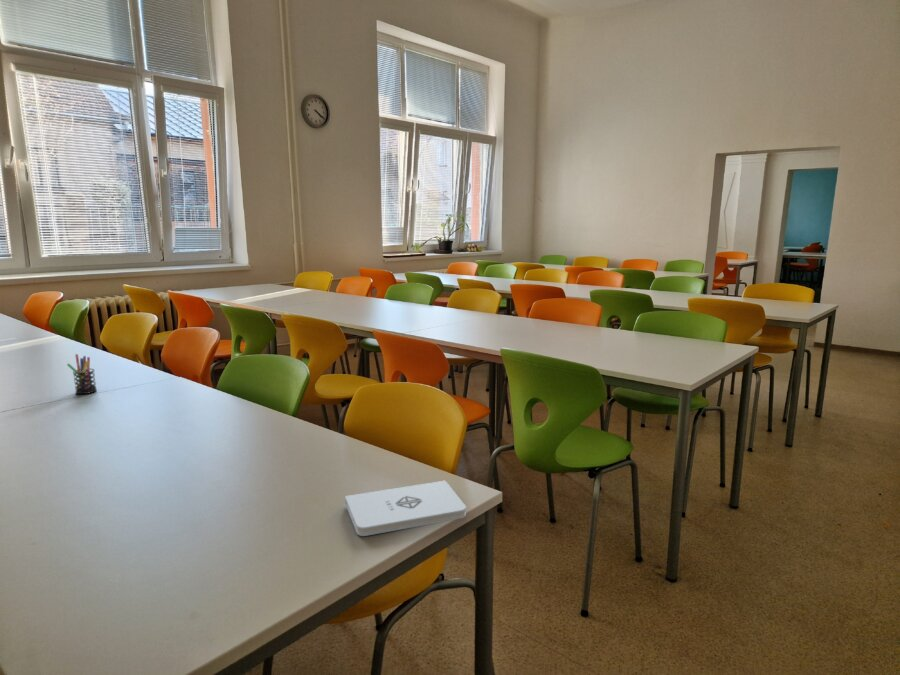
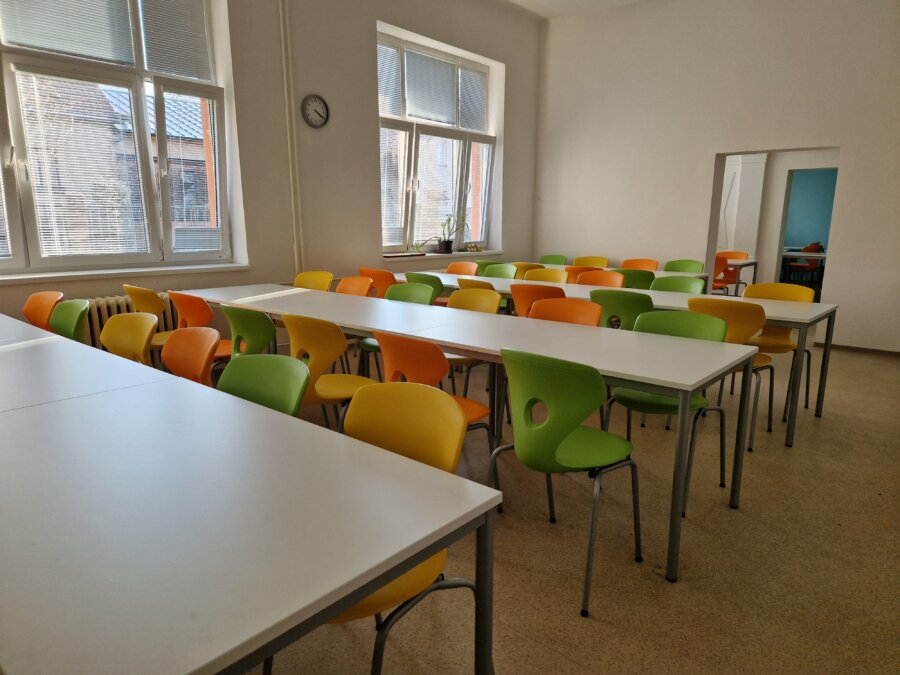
- notepad [344,480,467,537]
- pen holder [66,353,98,395]
